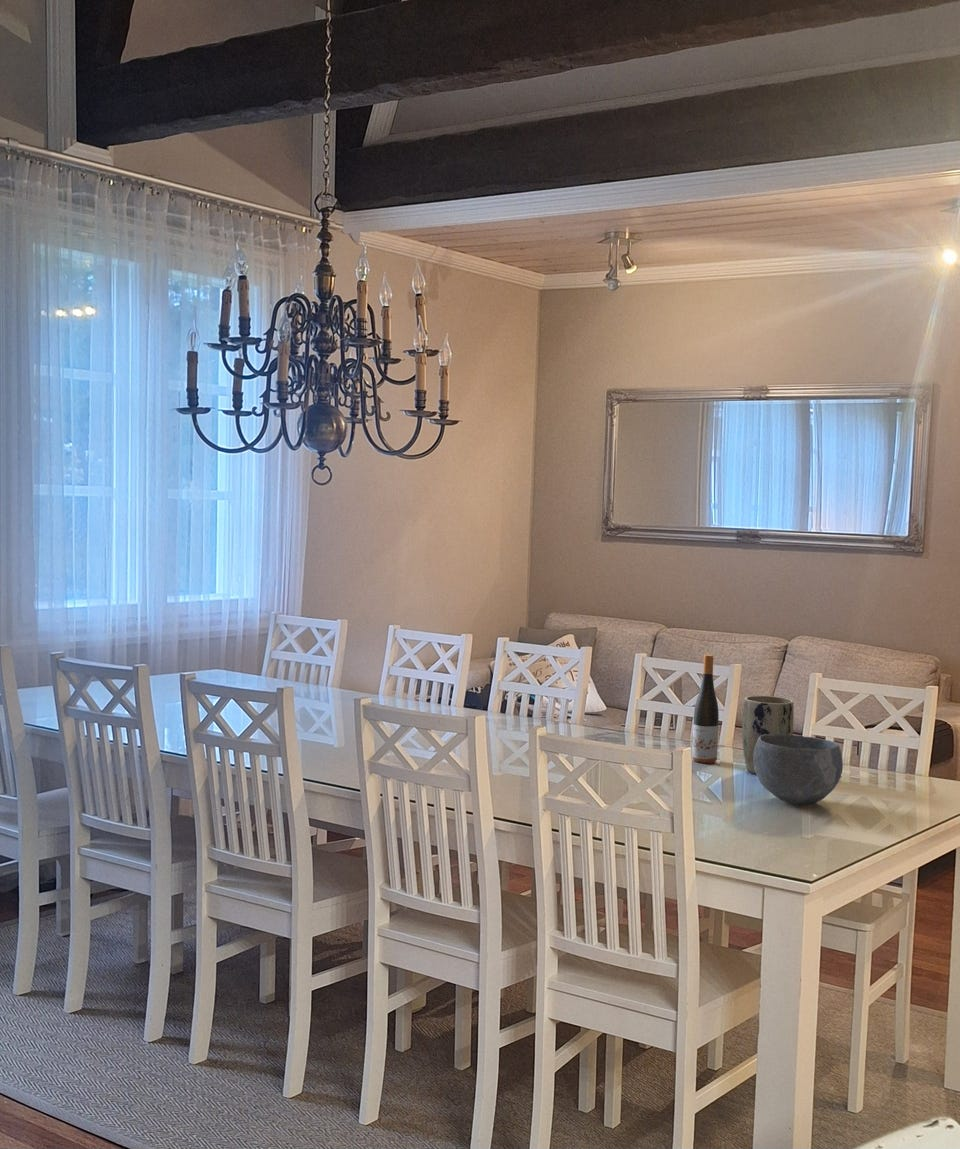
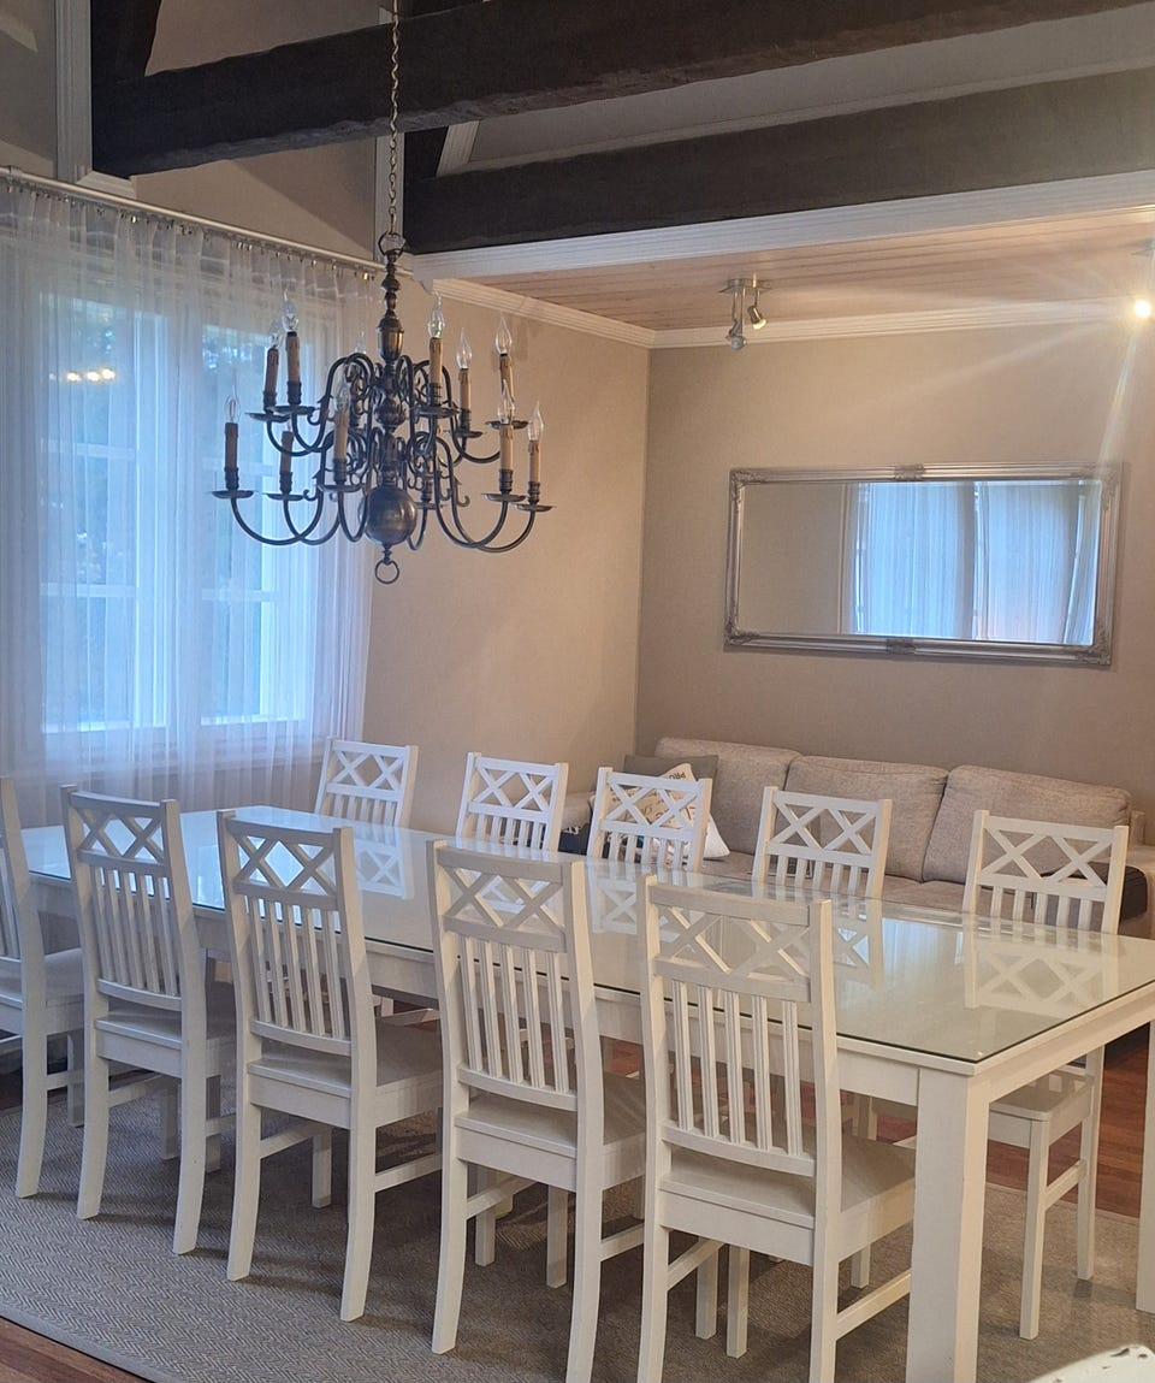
- plant pot [741,695,795,775]
- wine bottle [691,654,720,764]
- bowl [753,734,844,805]
